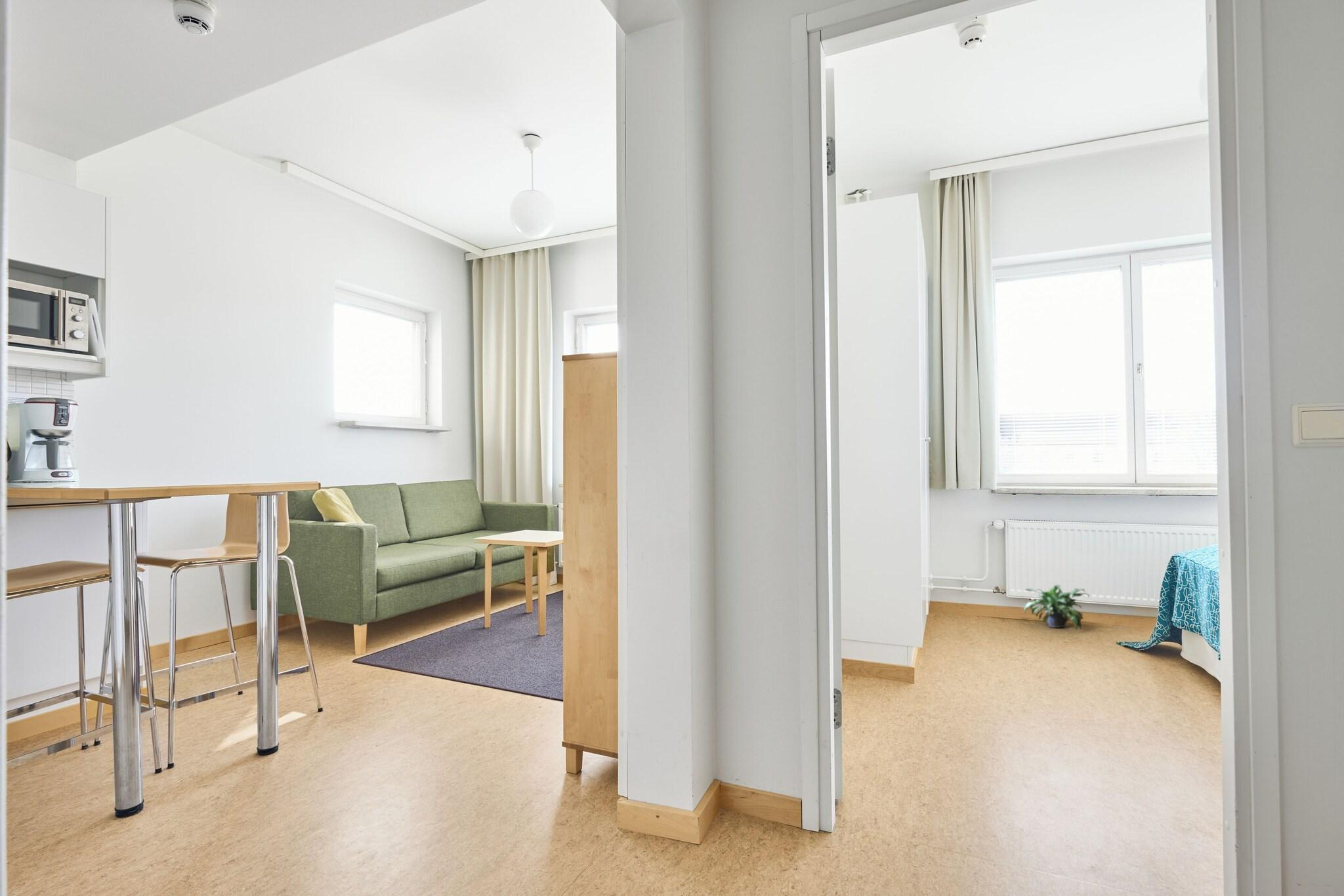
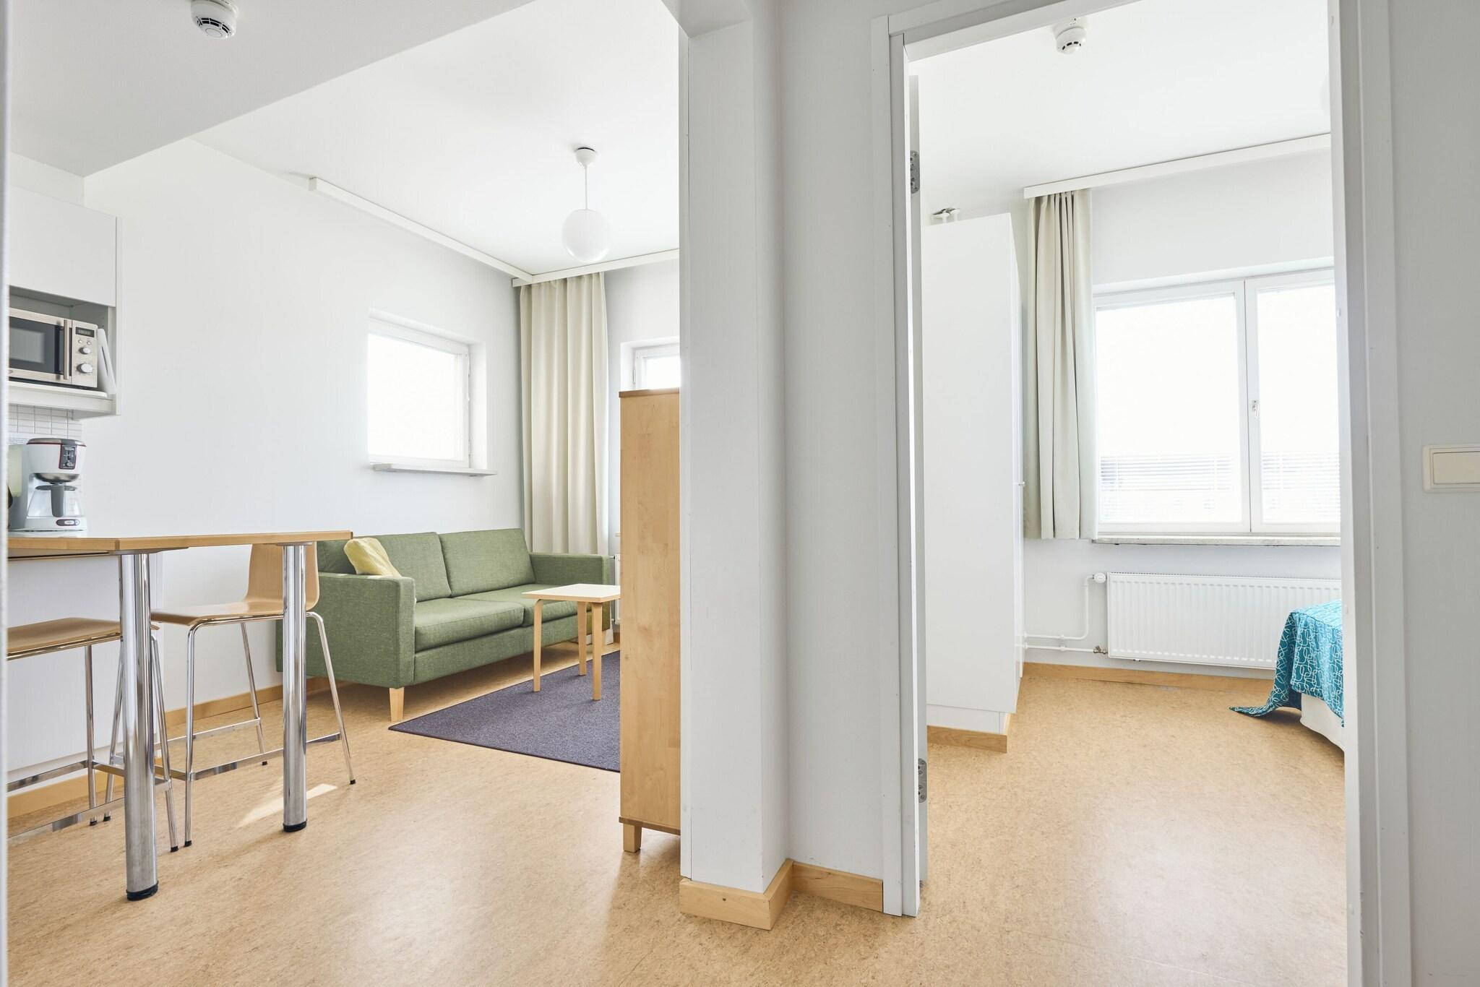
- potted plant [1022,584,1090,631]
